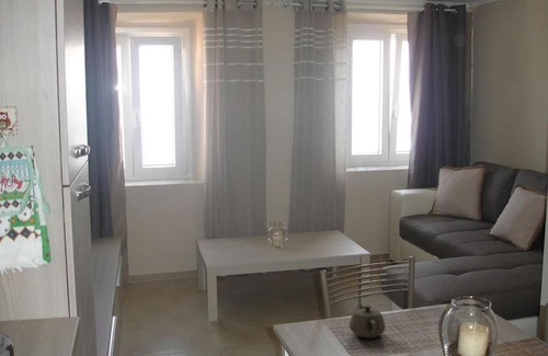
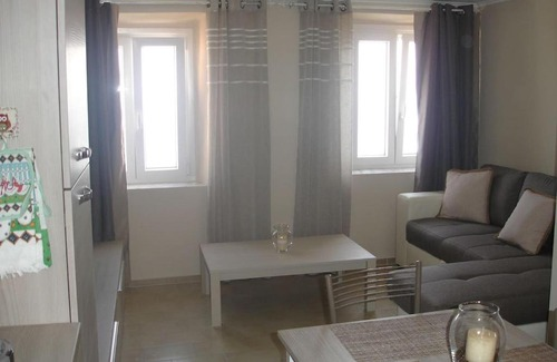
- teapot [349,302,386,338]
